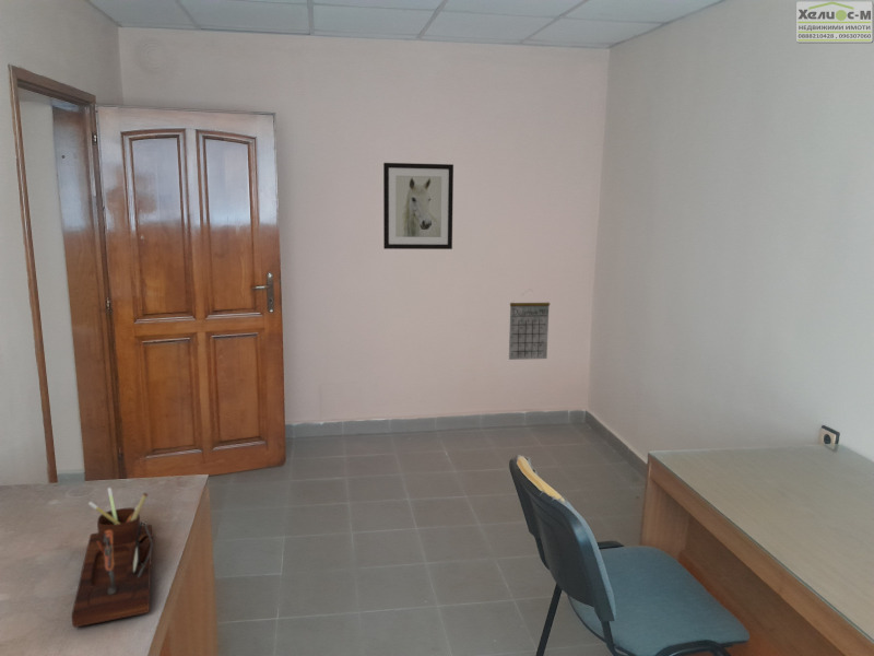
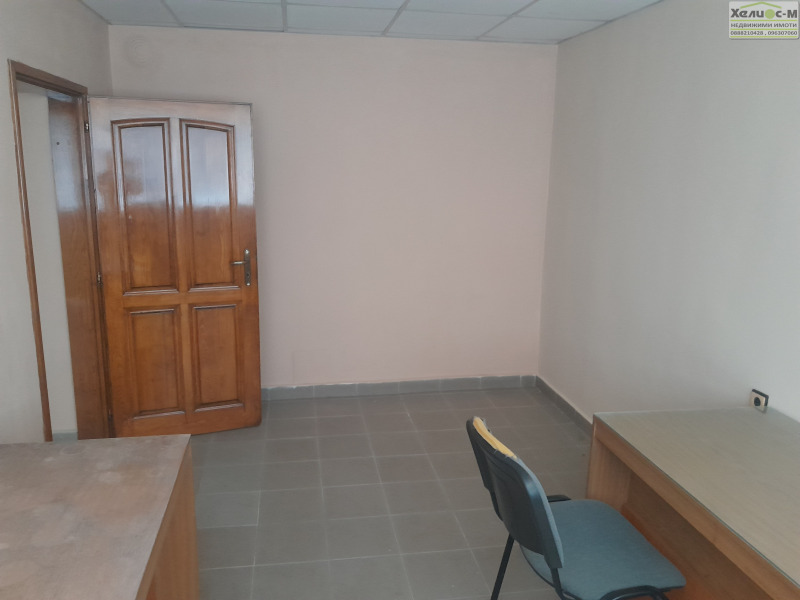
- wall art [382,162,454,250]
- calendar [508,289,551,361]
- desk organizer [71,487,153,629]
